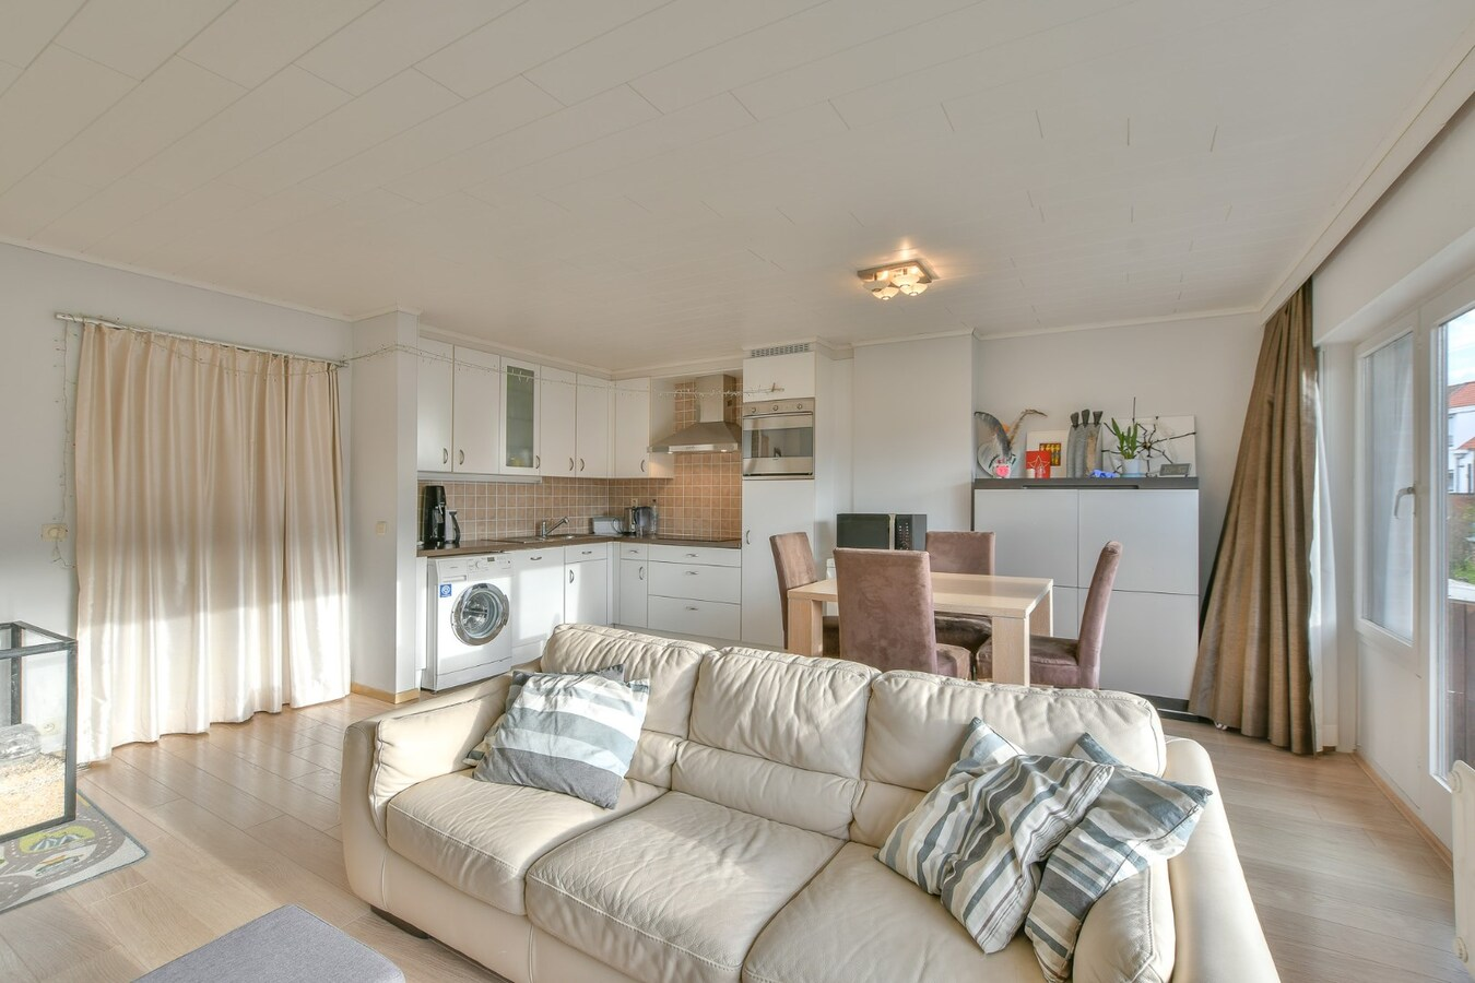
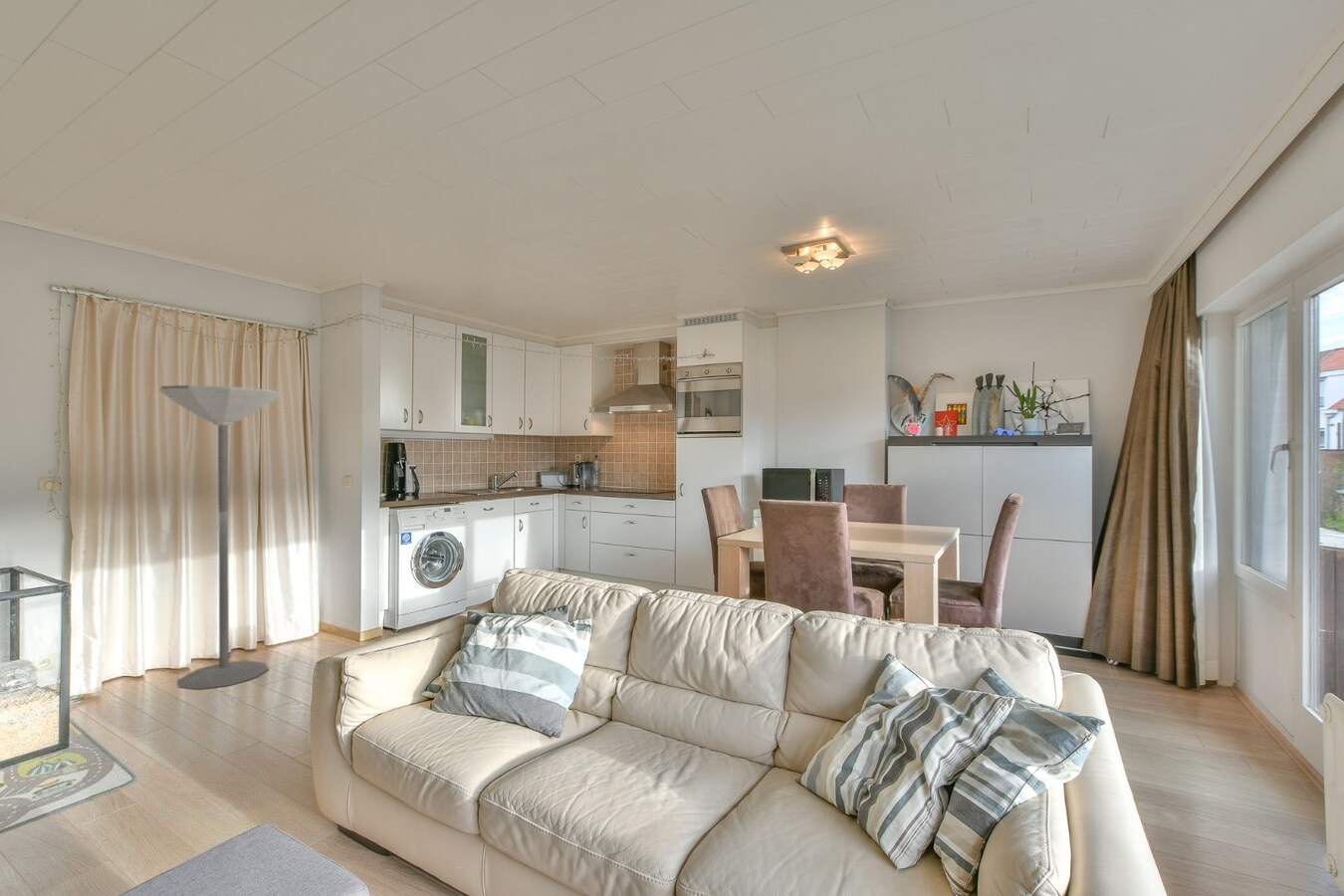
+ floor lamp [158,384,283,691]
